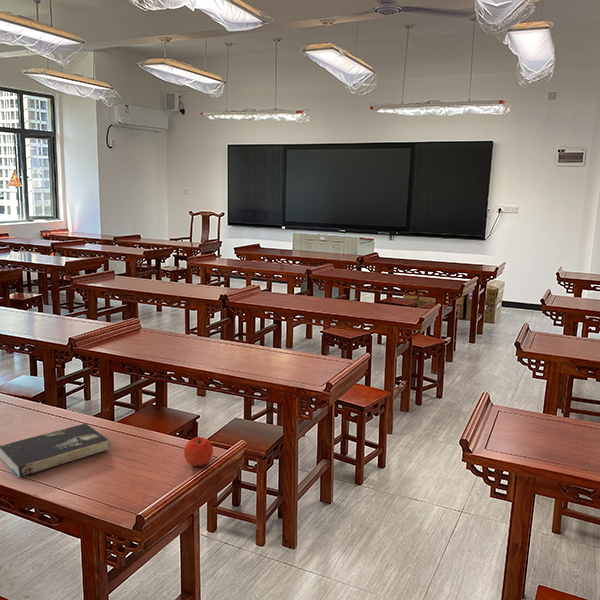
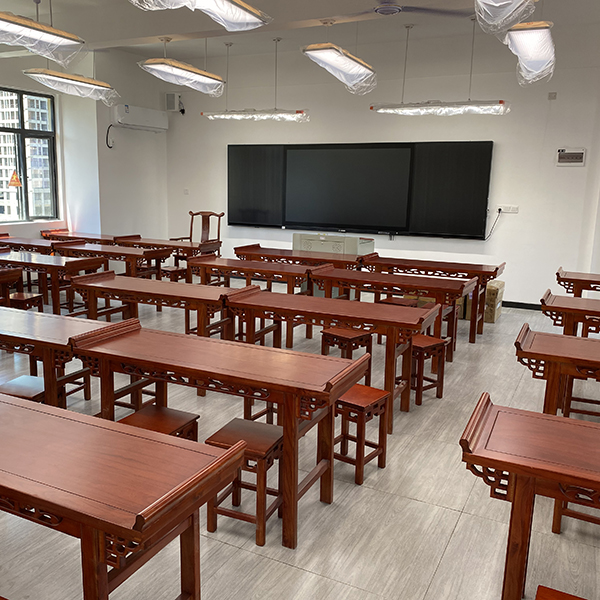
- book [0,422,111,478]
- apple [183,436,214,467]
